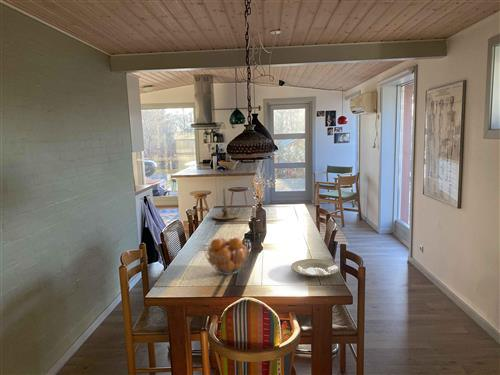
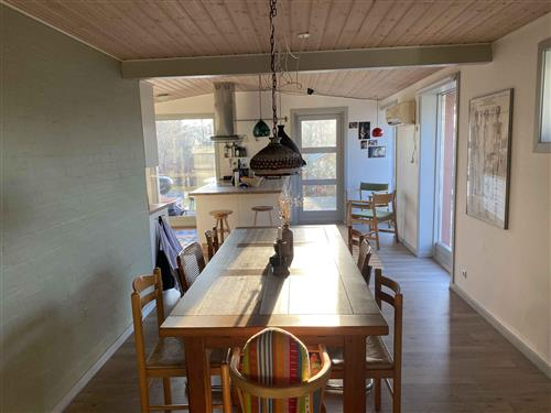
- candle holder [211,187,239,221]
- plate [290,258,340,277]
- fruit basket [202,236,252,276]
